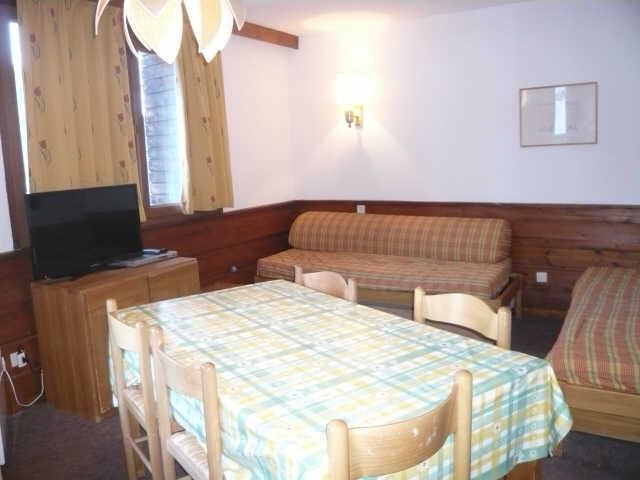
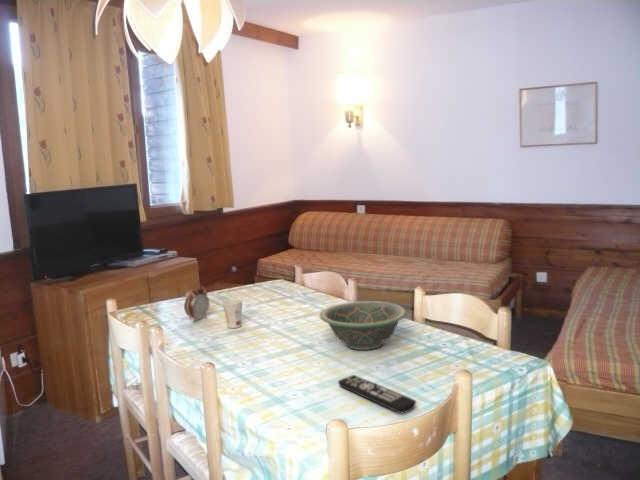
+ cup [221,298,244,329]
+ alarm clock [183,283,211,322]
+ remote control [337,374,417,414]
+ decorative bowl [319,300,408,351]
